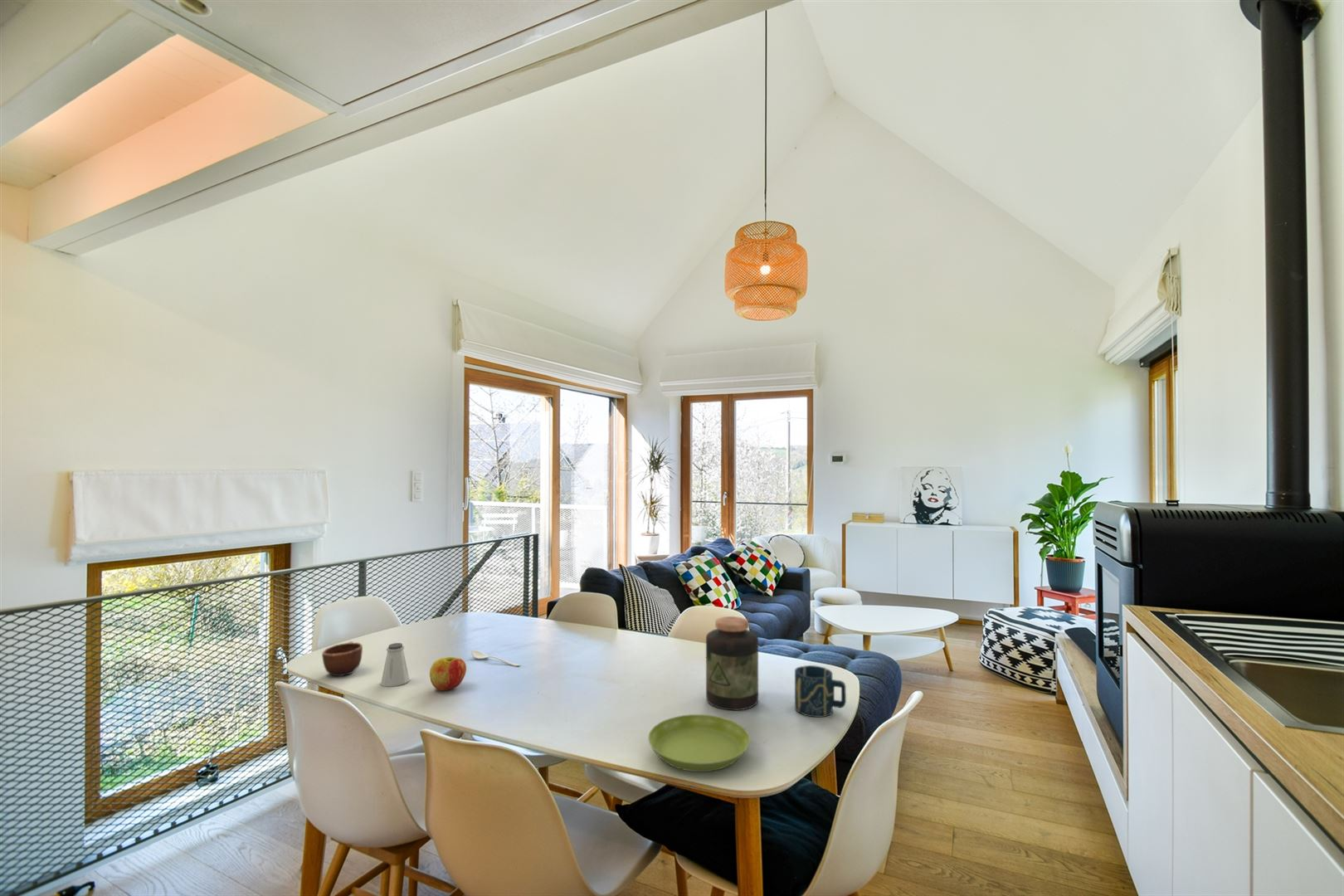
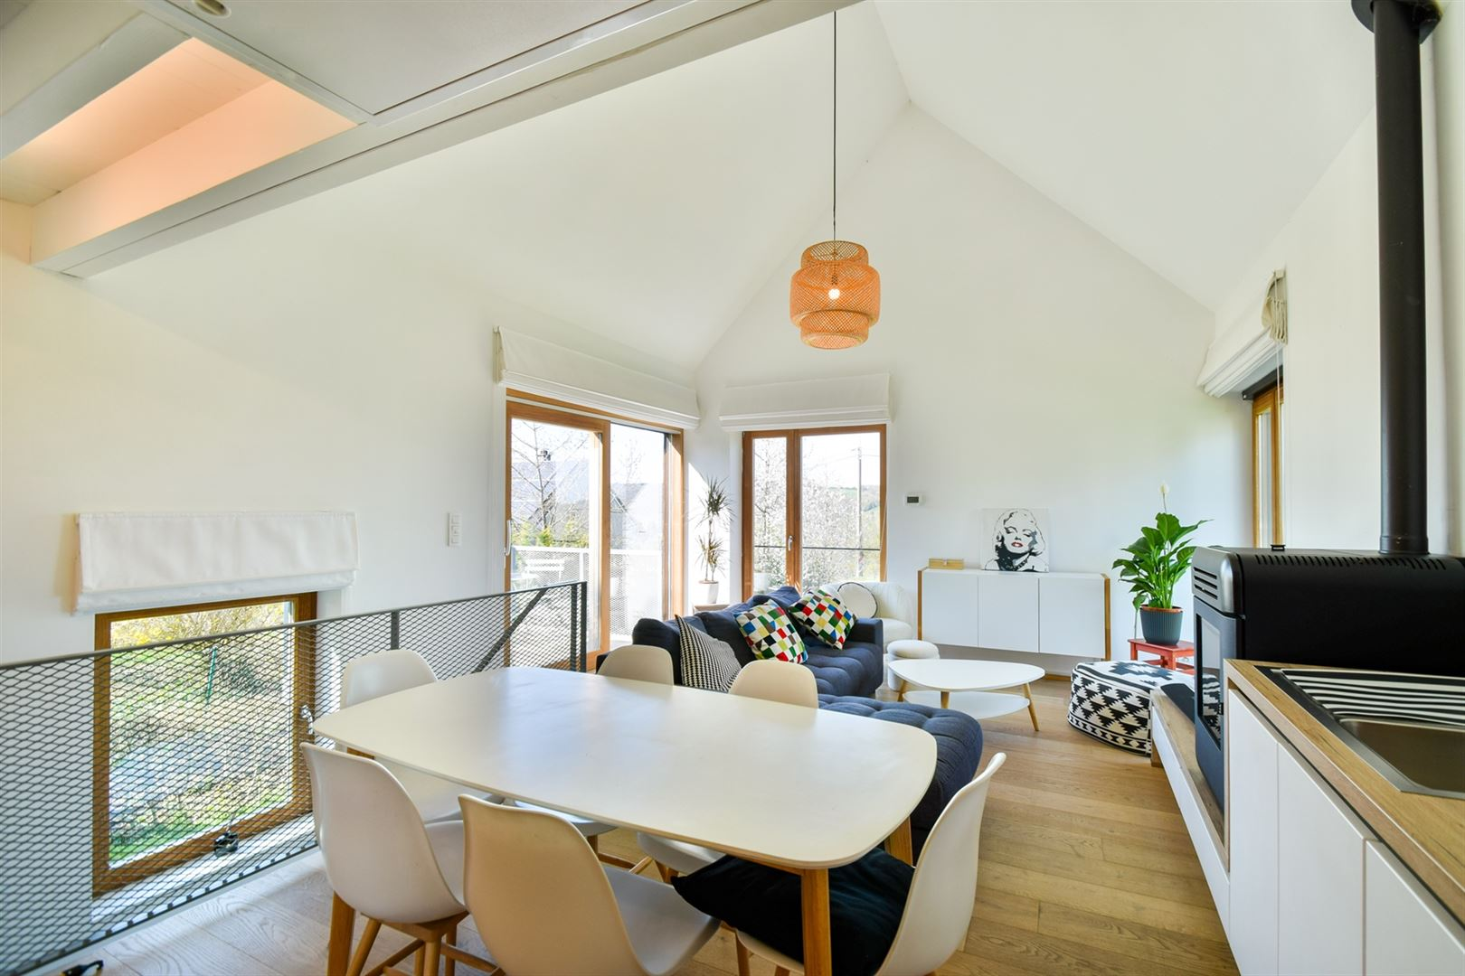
- mug [321,640,363,677]
- apple [429,656,467,691]
- saucer [647,713,751,772]
- saltshaker [380,642,411,688]
- jar [705,616,759,711]
- cup [794,665,847,718]
- spoon [470,649,521,667]
